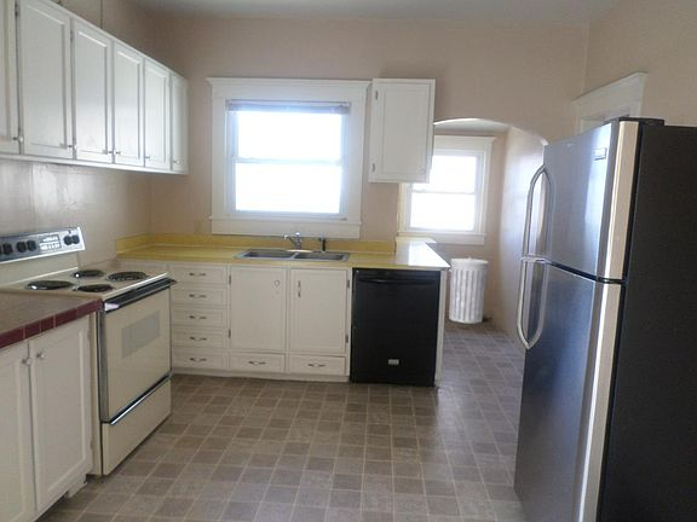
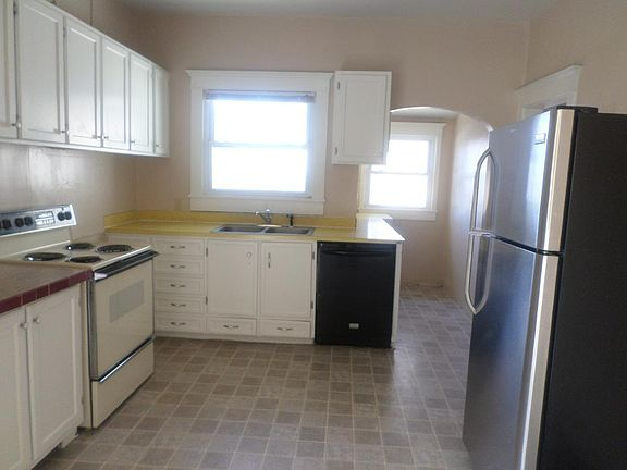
- trash can [448,256,490,324]
